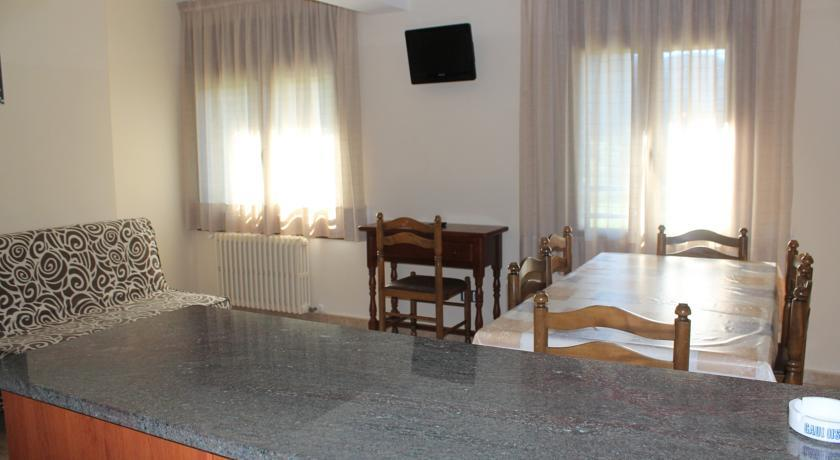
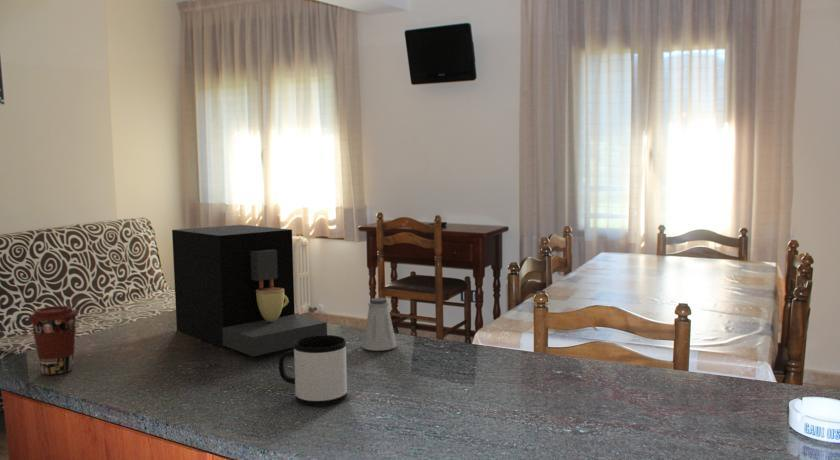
+ saltshaker [361,297,397,352]
+ coffee cup [28,305,79,376]
+ mug [278,334,348,407]
+ coffee maker [171,224,328,357]
